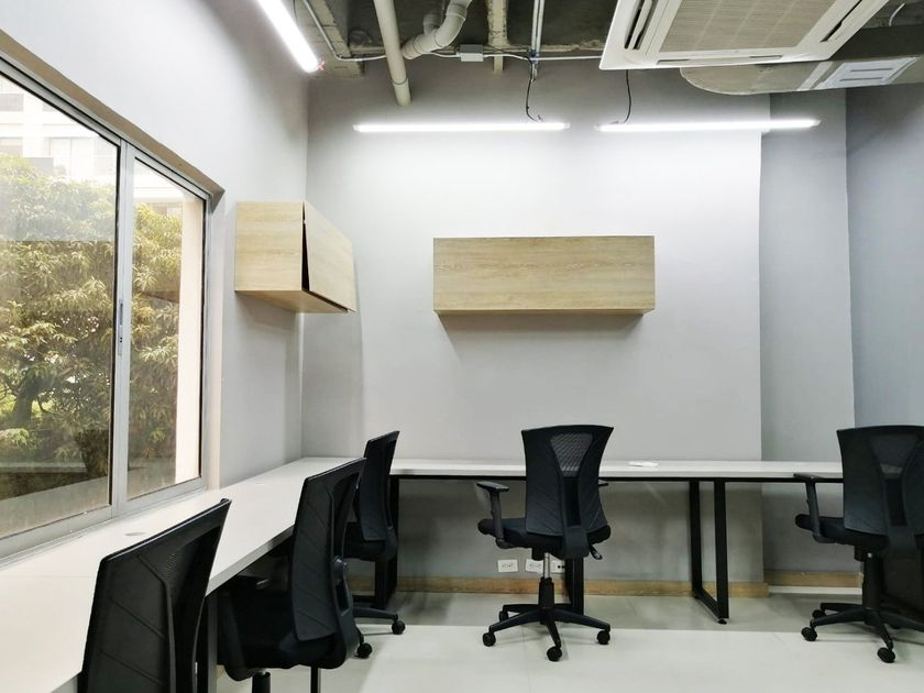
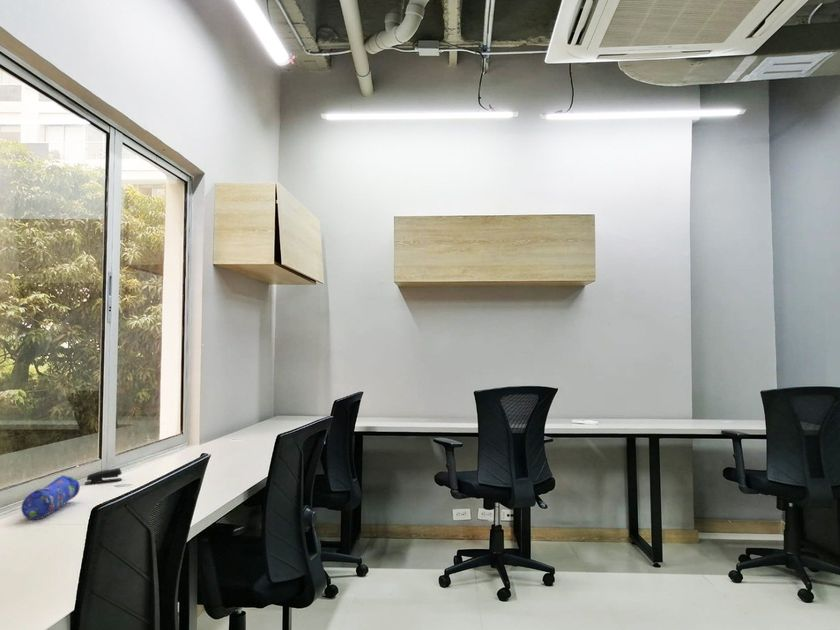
+ pencil case [20,474,81,521]
+ stapler [84,467,123,485]
